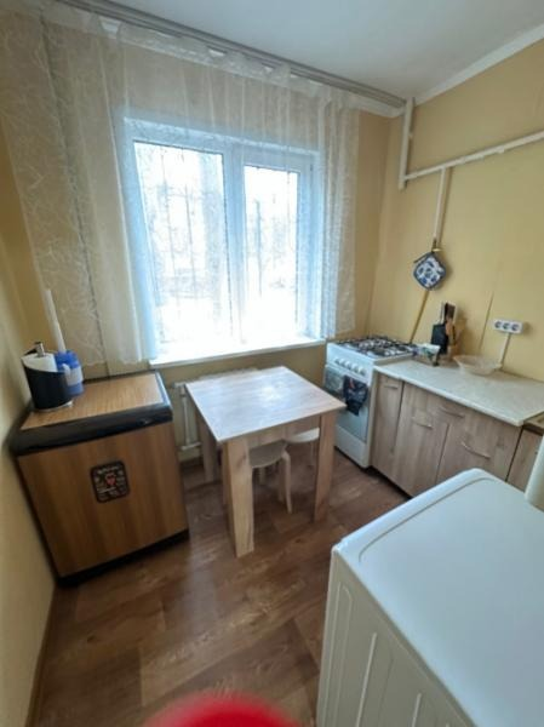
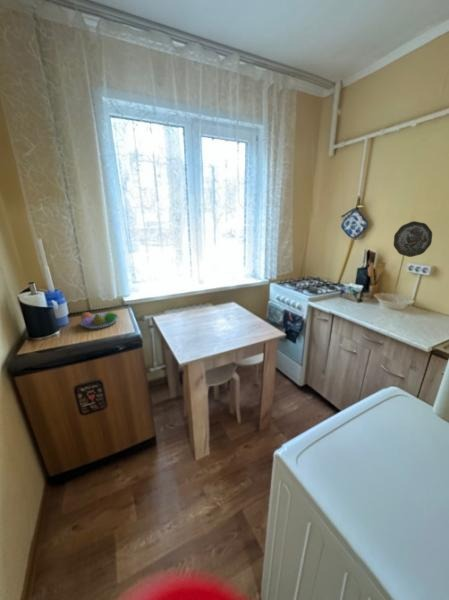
+ decorative plate [393,220,433,258]
+ fruit bowl [79,311,120,330]
